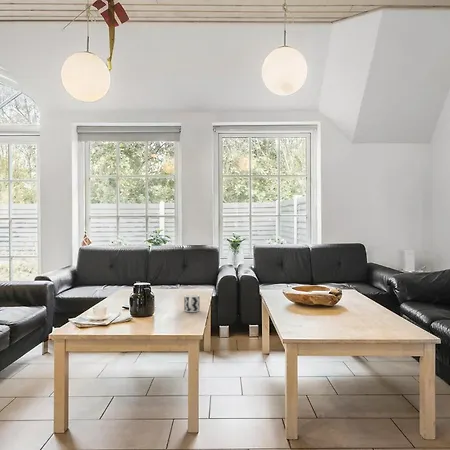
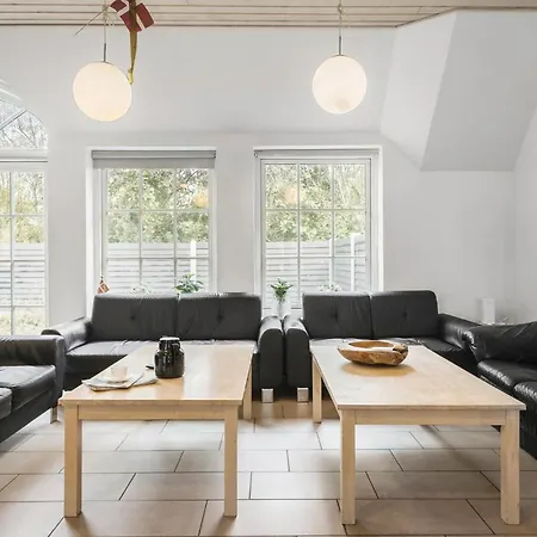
- cup [183,293,201,313]
